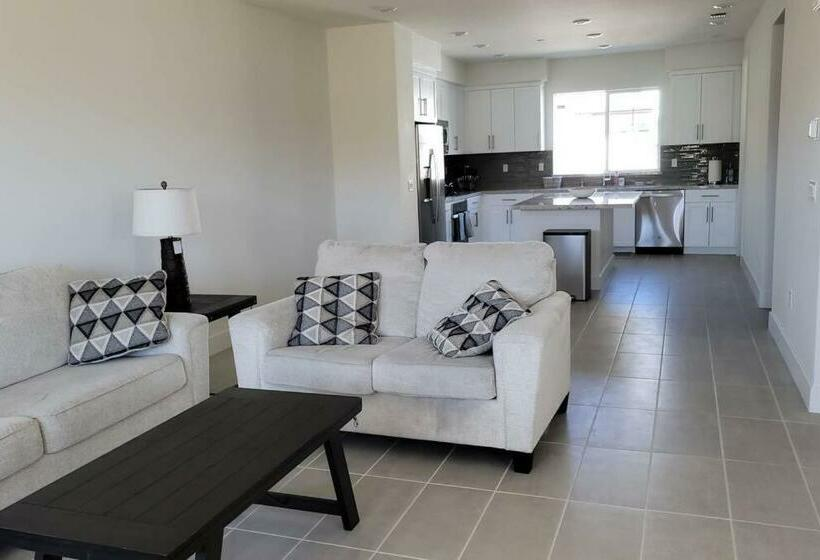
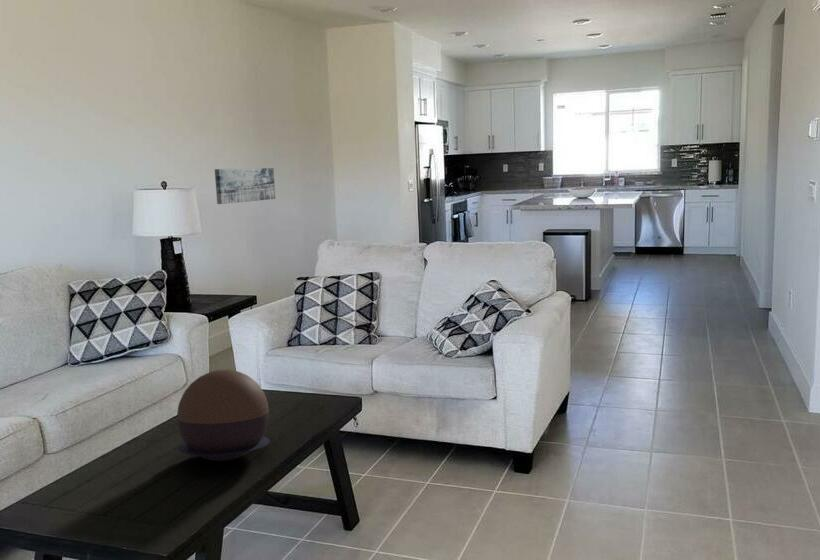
+ decorative bowl [176,369,271,462]
+ wall art [214,167,276,205]
